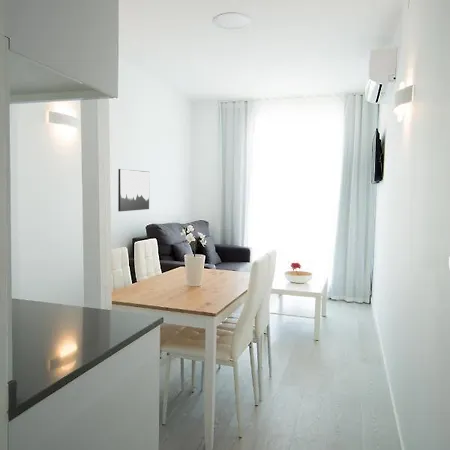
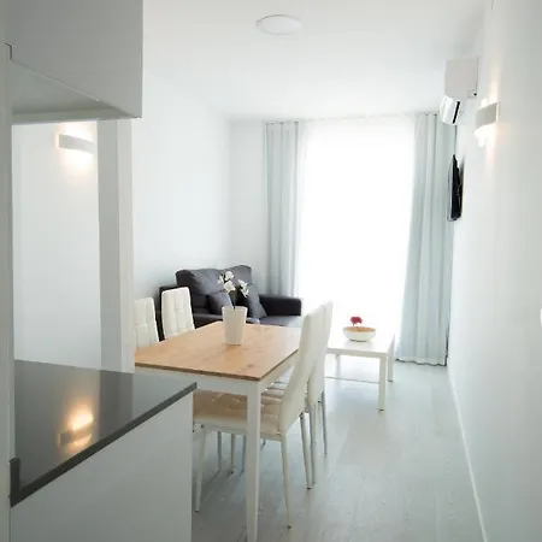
- wall art [117,168,150,212]
